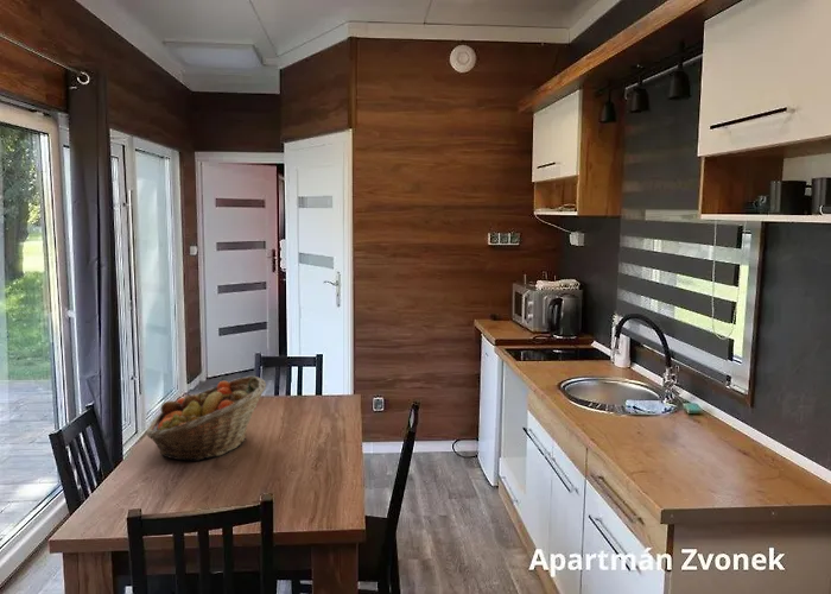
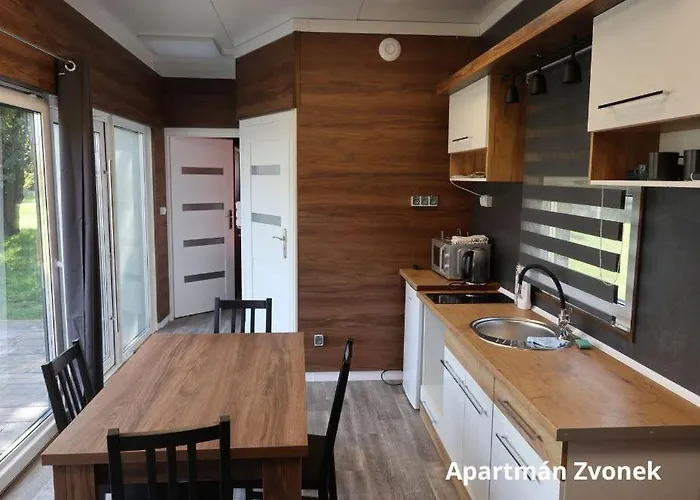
- fruit basket [145,374,267,462]
